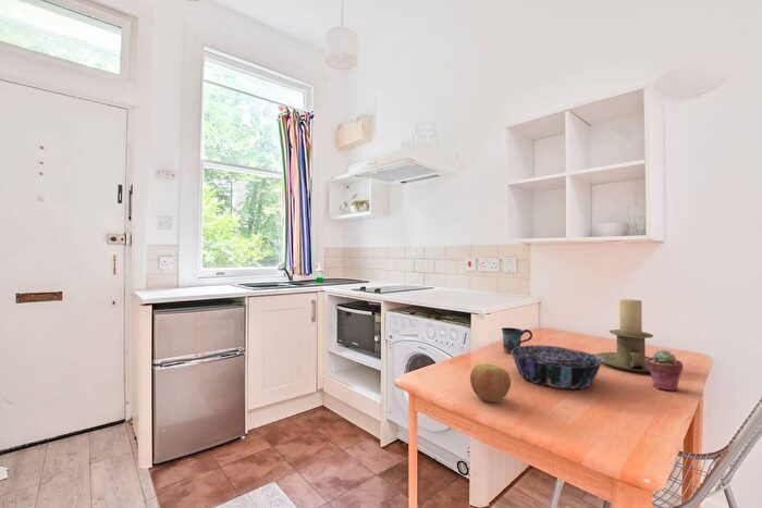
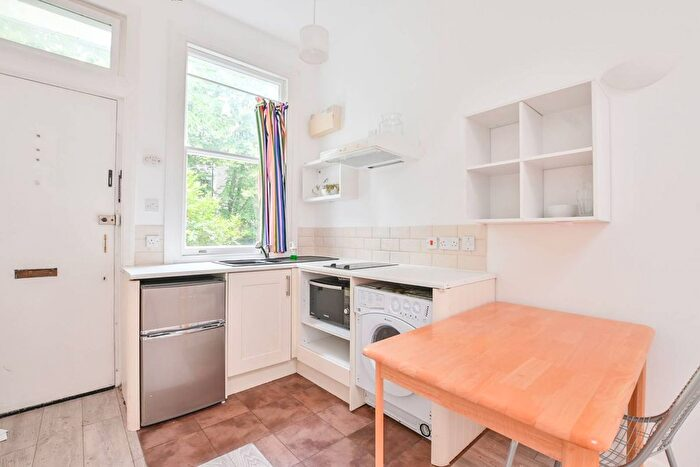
- apple [469,363,512,404]
- potted succulent [646,349,684,392]
- decorative bowl [511,344,603,391]
- candle holder [594,298,654,373]
- mug [501,326,533,355]
